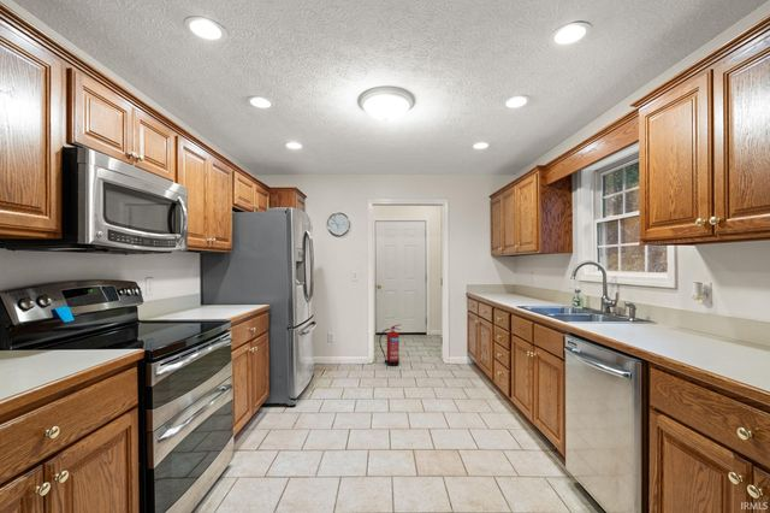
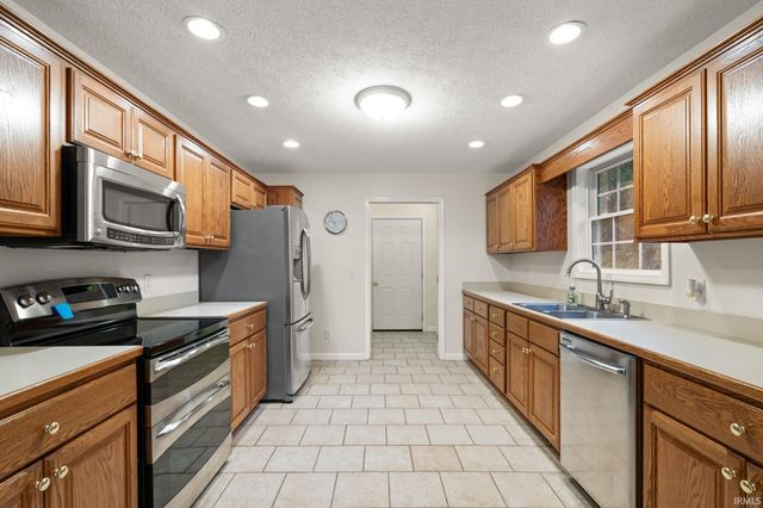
- fire extinguisher [378,324,402,367]
